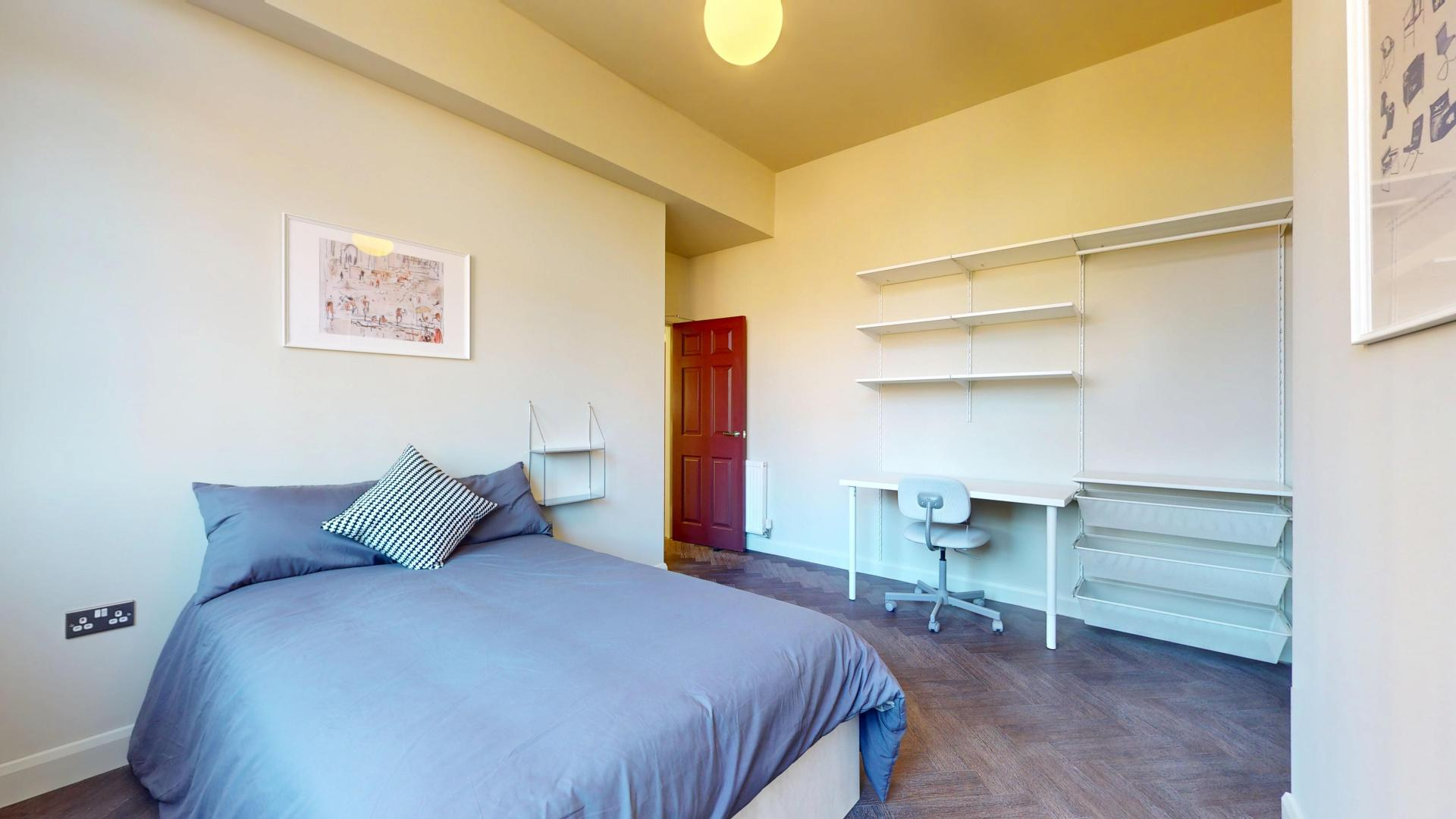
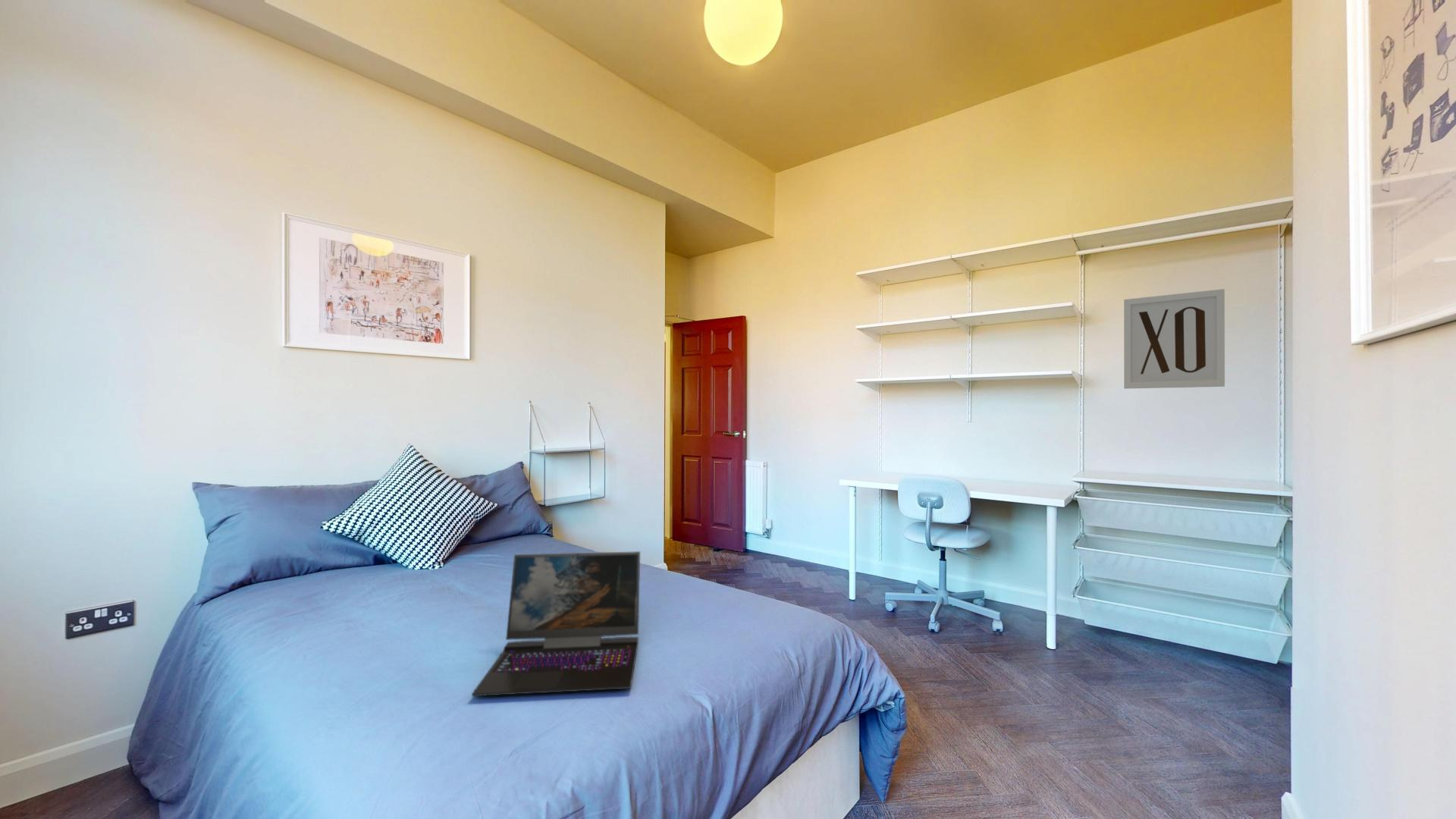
+ wall art [1123,288,1225,389]
+ laptop [471,551,641,697]
